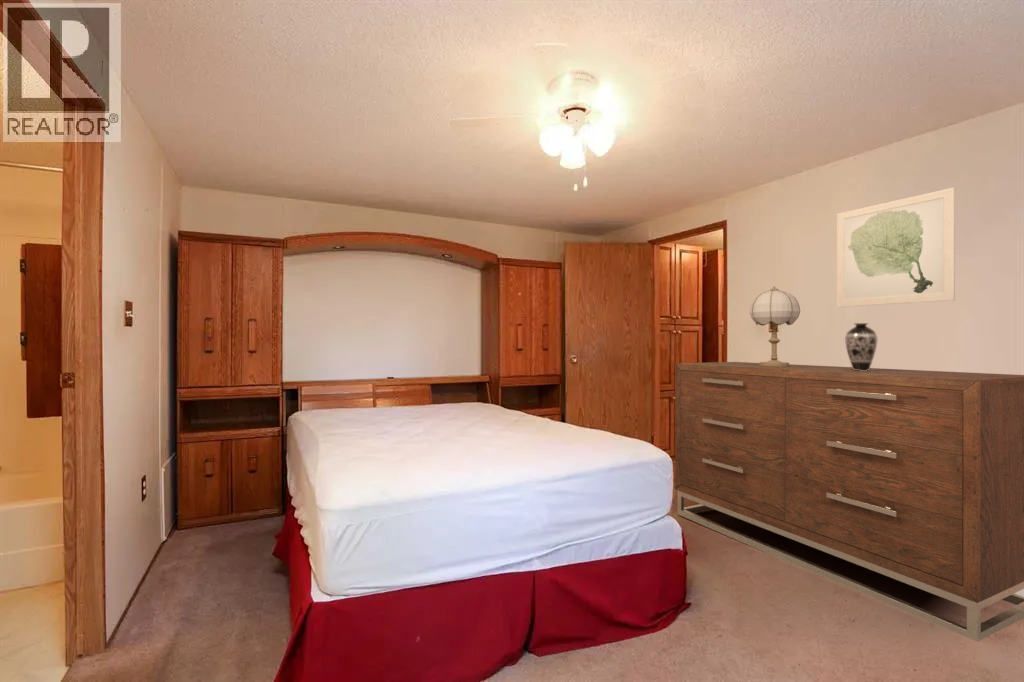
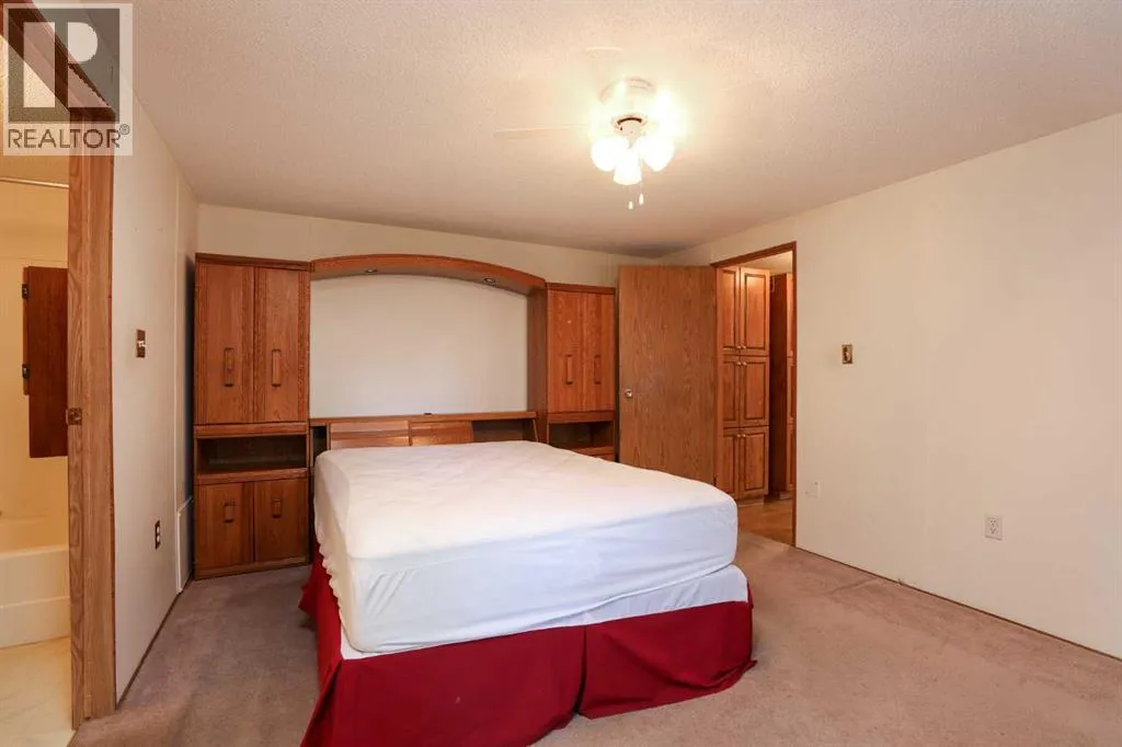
- decorative vase [844,322,878,371]
- wall art [836,187,956,308]
- dresser [674,361,1024,643]
- table lamp [749,285,801,367]
